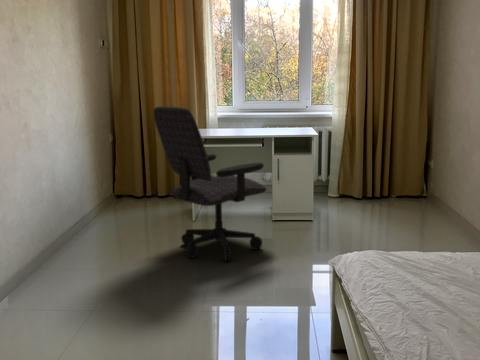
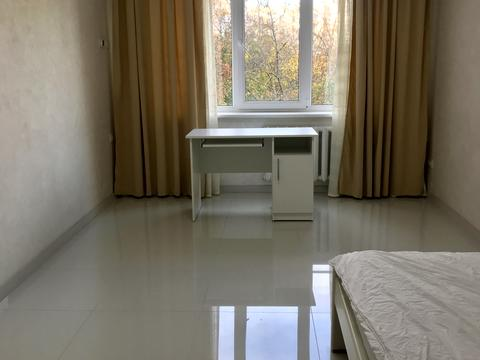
- office chair [152,105,268,262]
